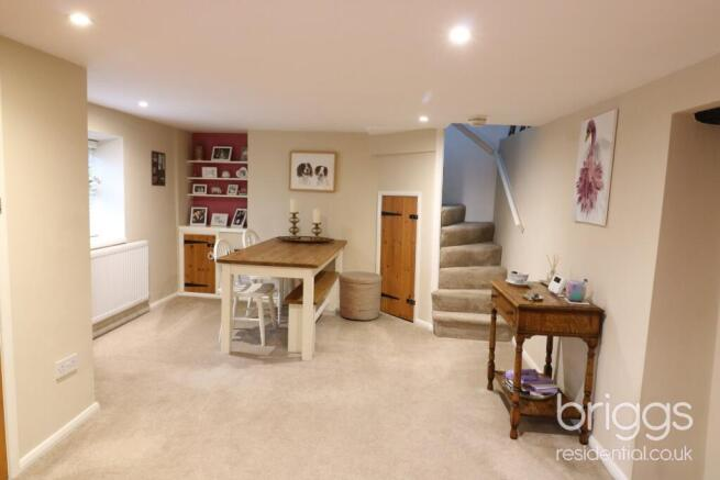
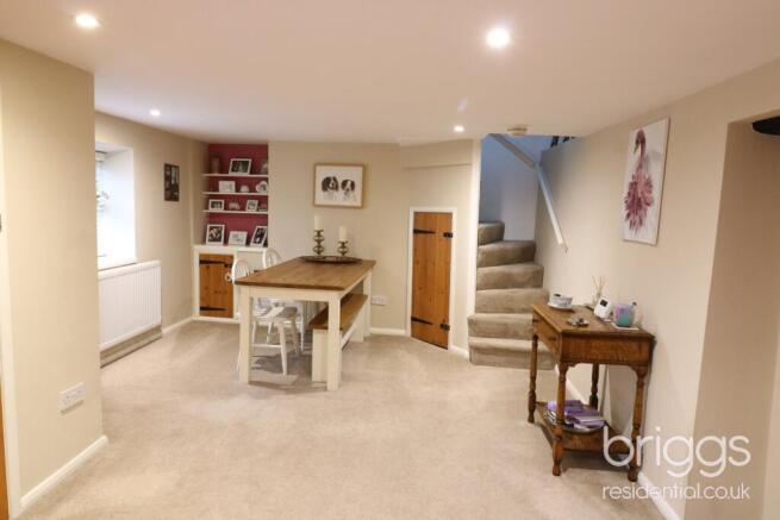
- basket [337,270,384,322]
